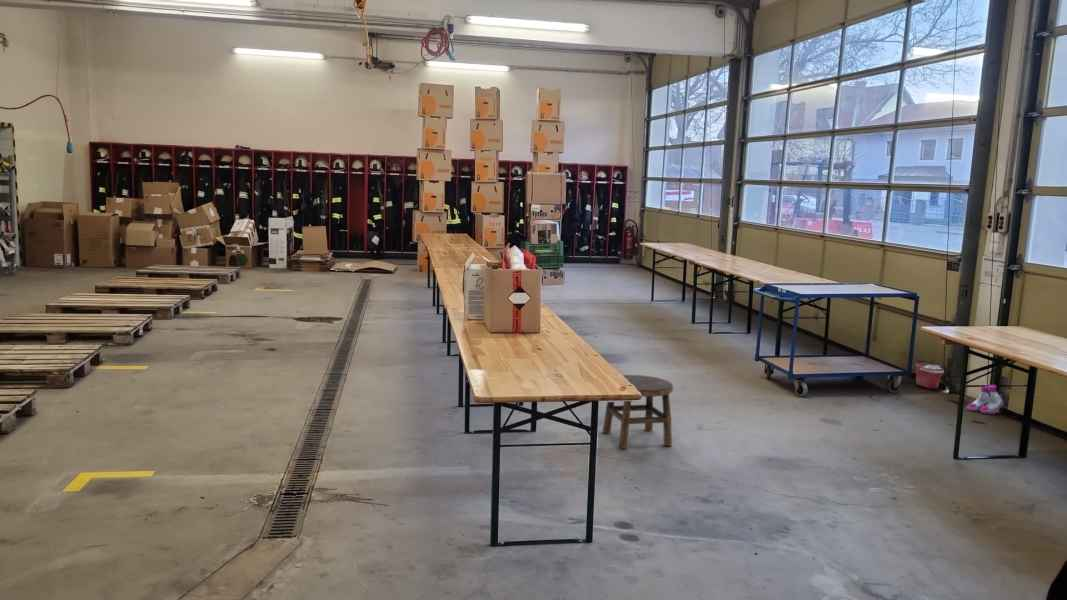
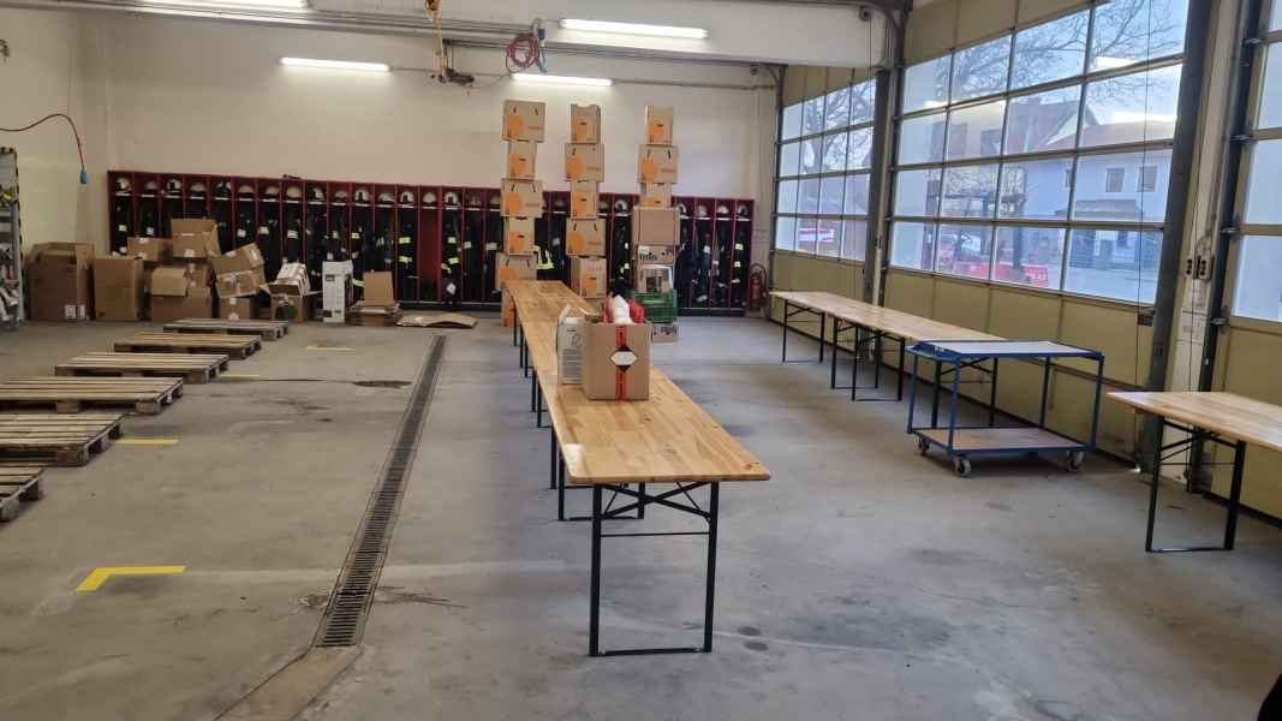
- stool [602,374,674,449]
- bucket [914,362,945,389]
- boots [966,384,1005,415]
